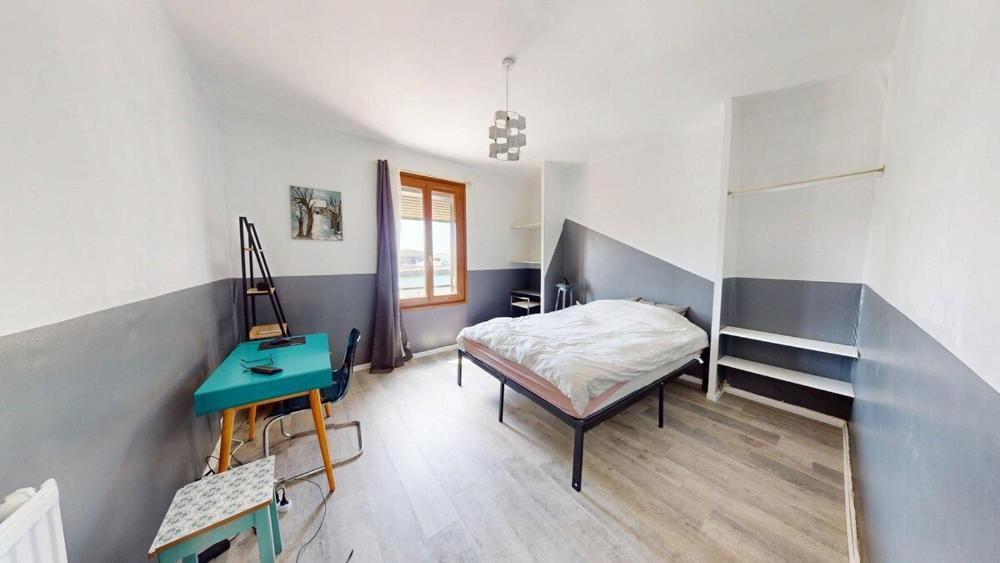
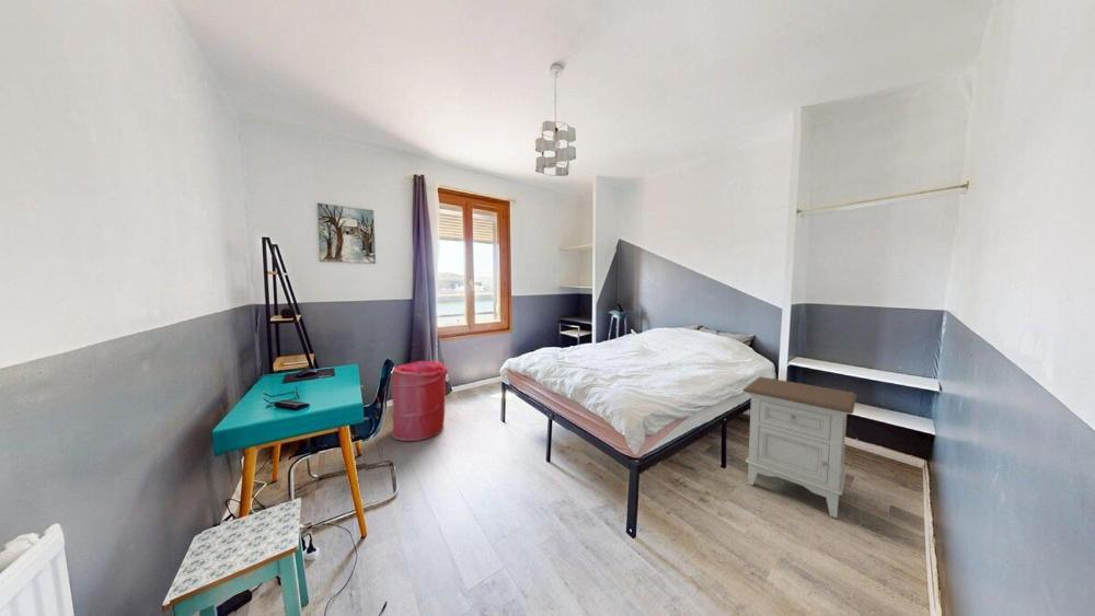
+ laundry hamper [390,360,449,442]
+ nightstand [741,375,857,519]
